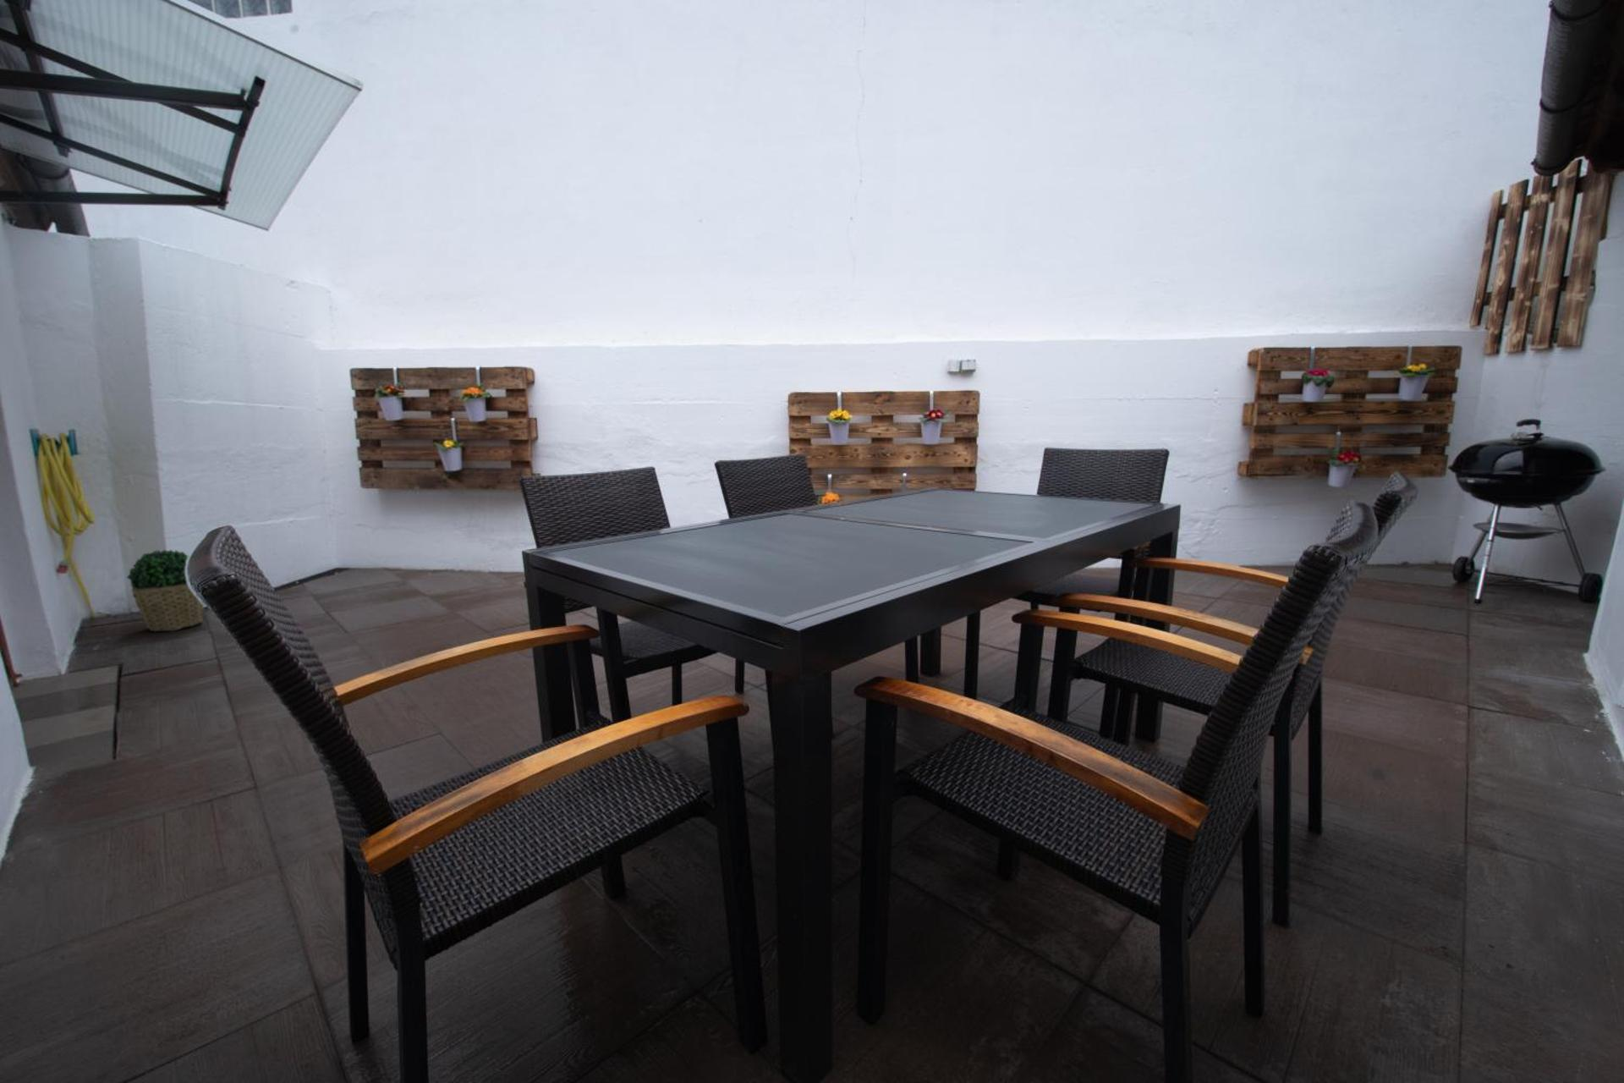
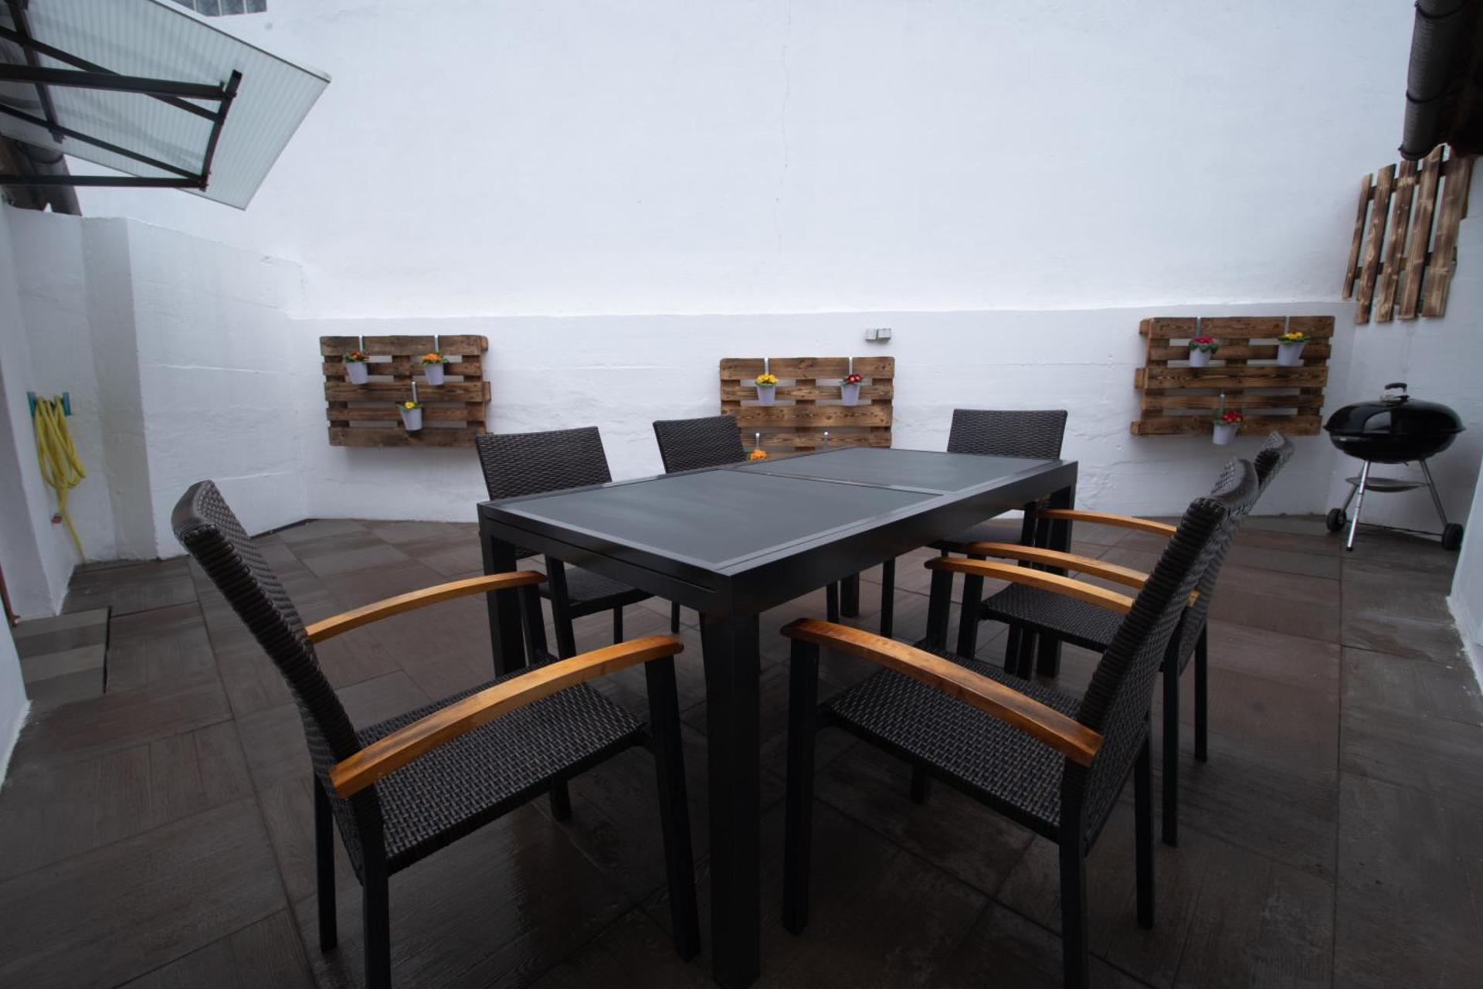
- potted plant [126,549,204,632]
